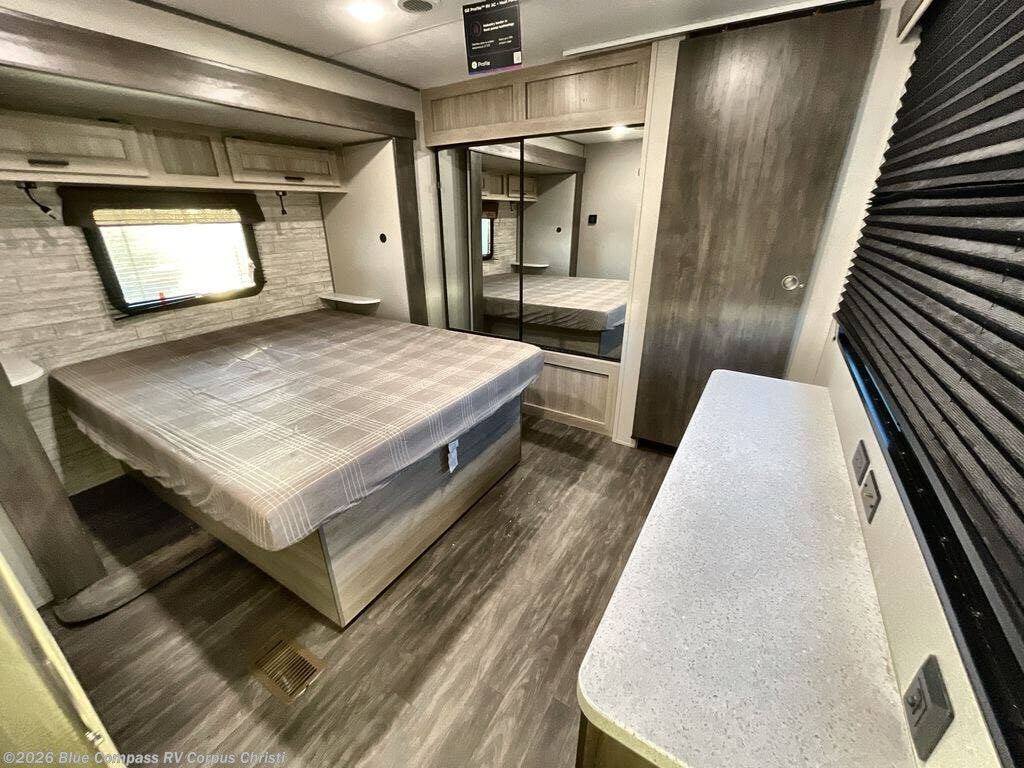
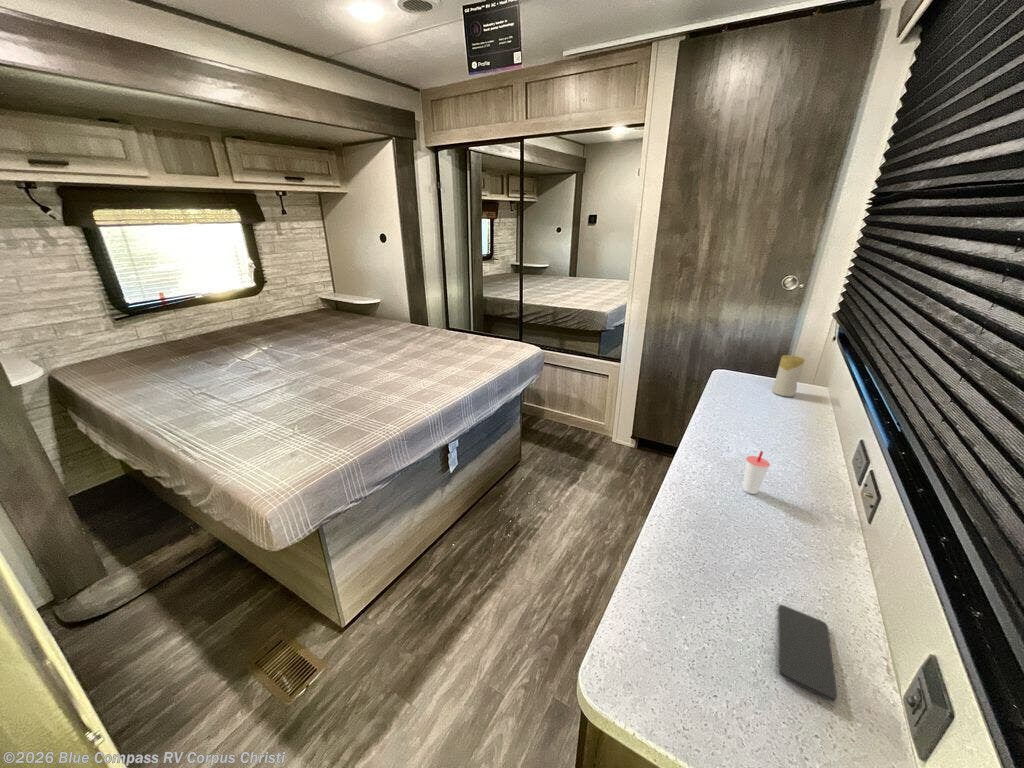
+ smartphone [777,604,838,702]
+ candle [772,354,806,398]
+ cup [742,450,771,495]
